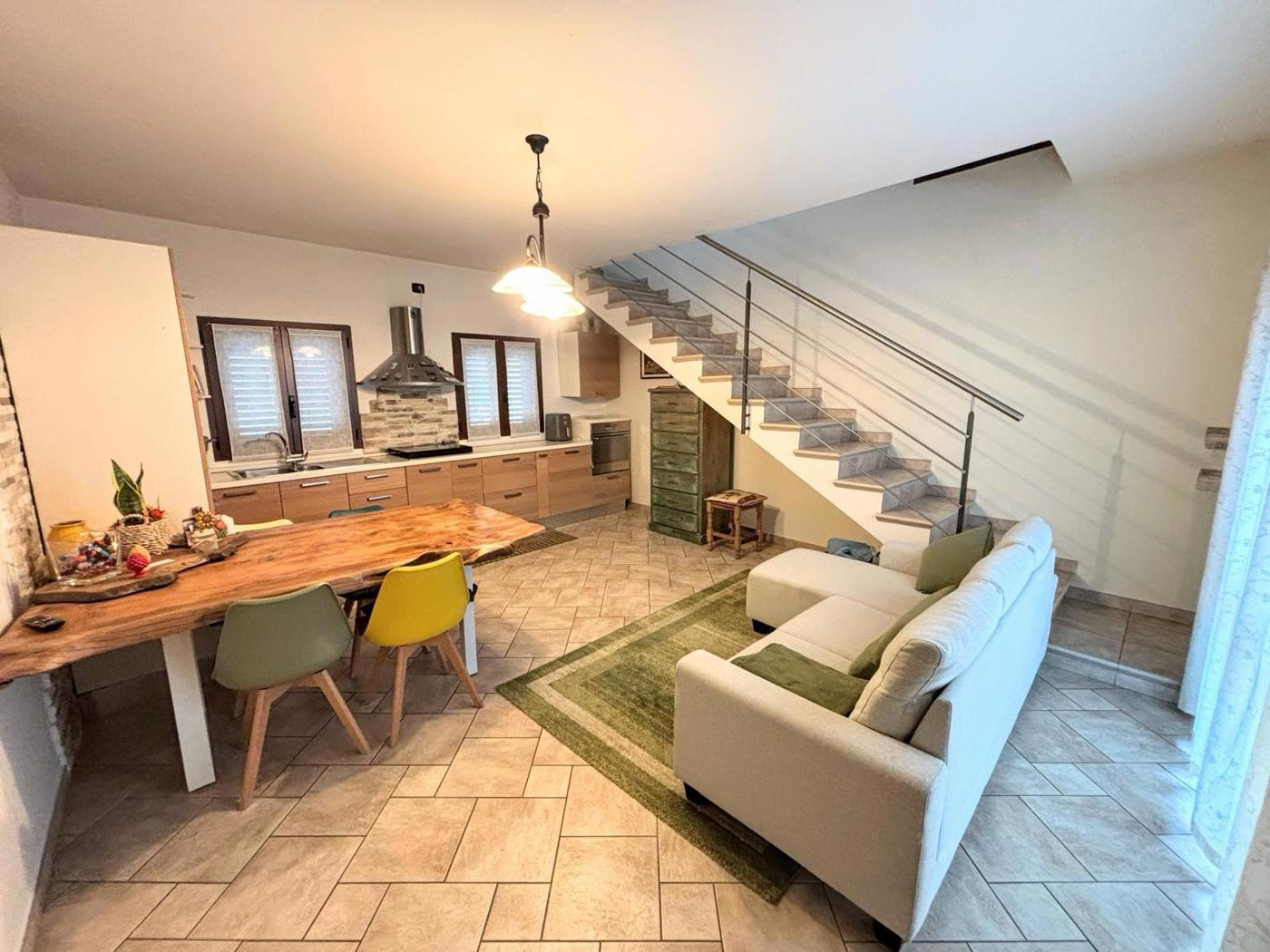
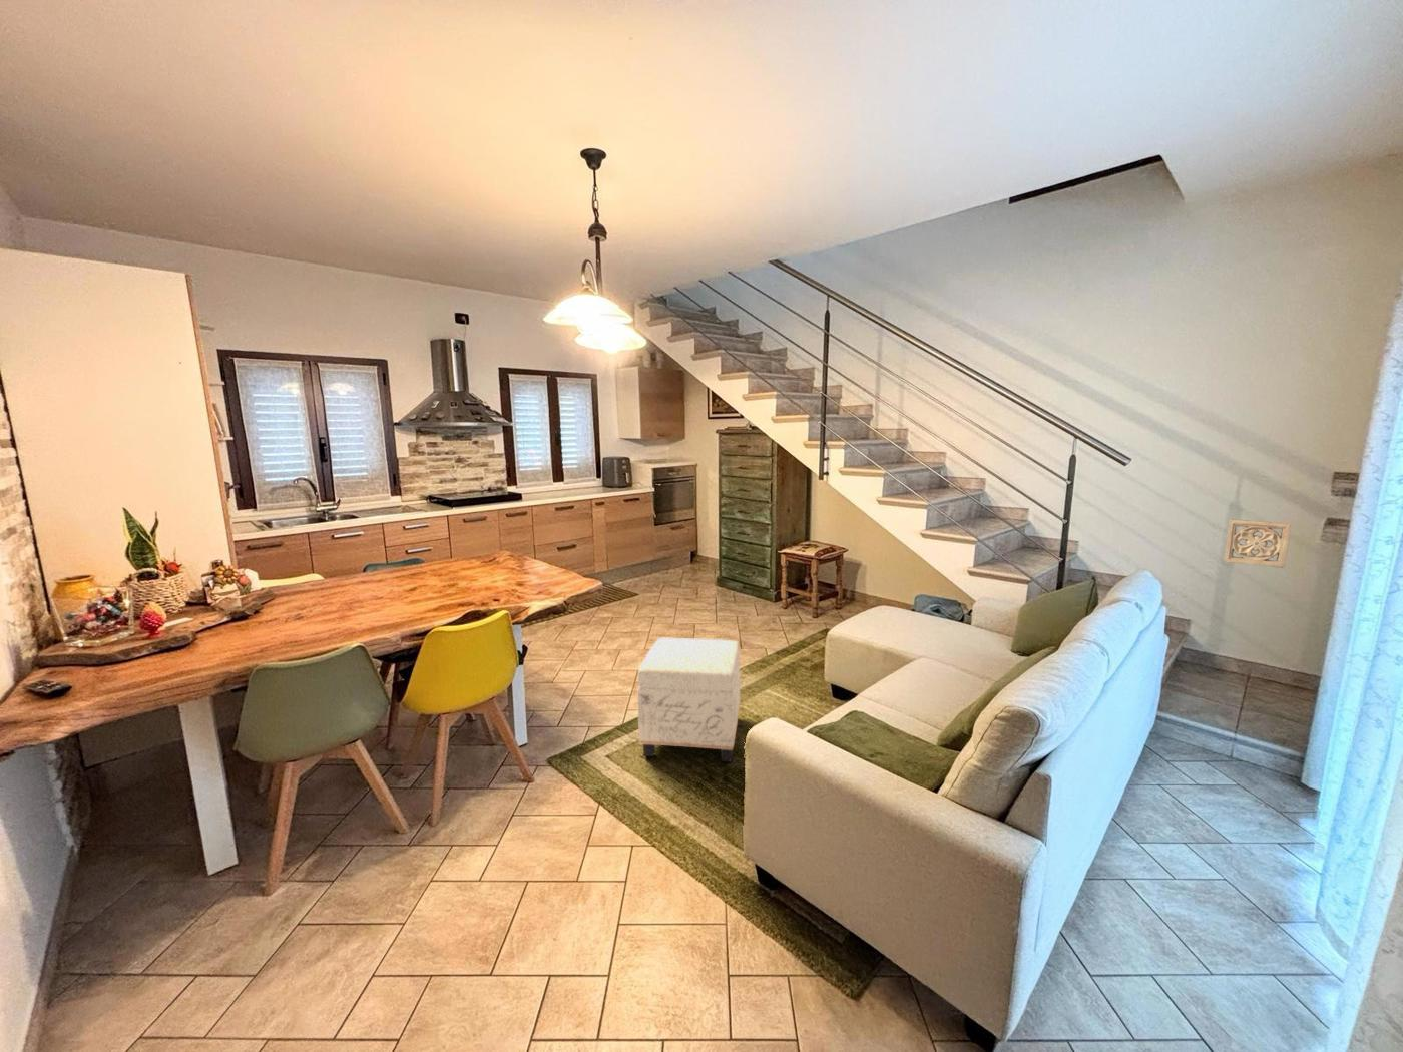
+ wall ornament [1223,518,1293,569]
+ ottoman [636,637,741,762]
